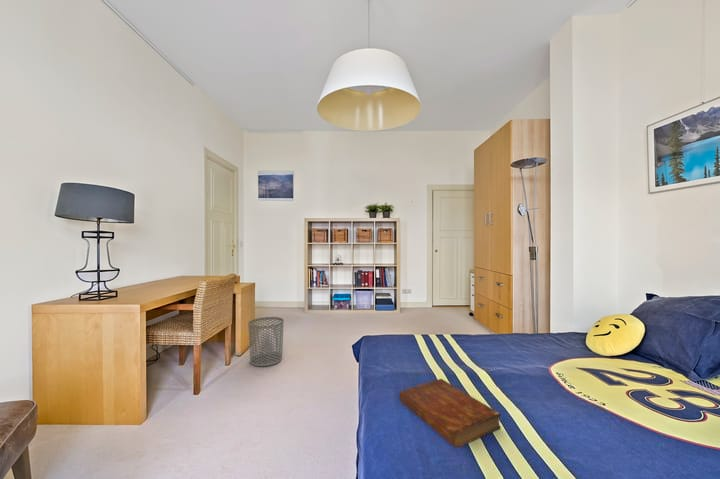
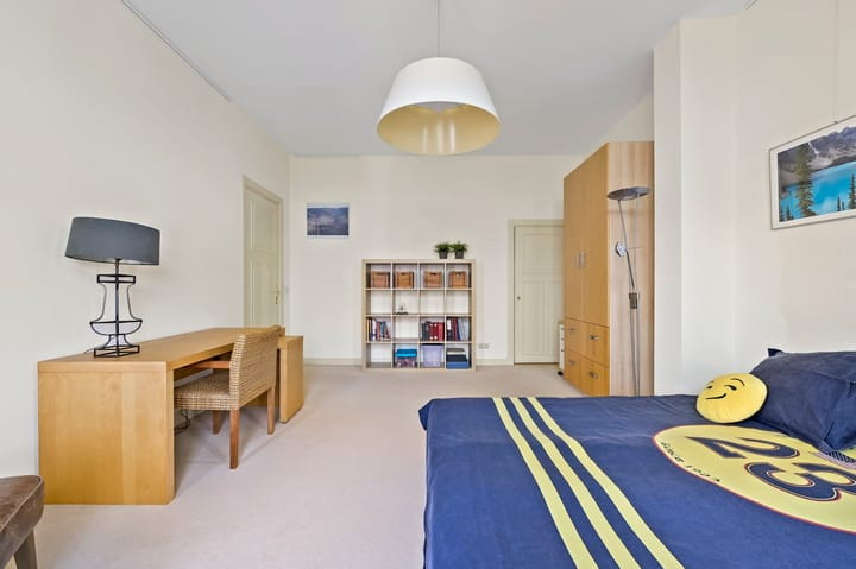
- bible [398,378,502,449]
- waste bin [247,316,285,367]
